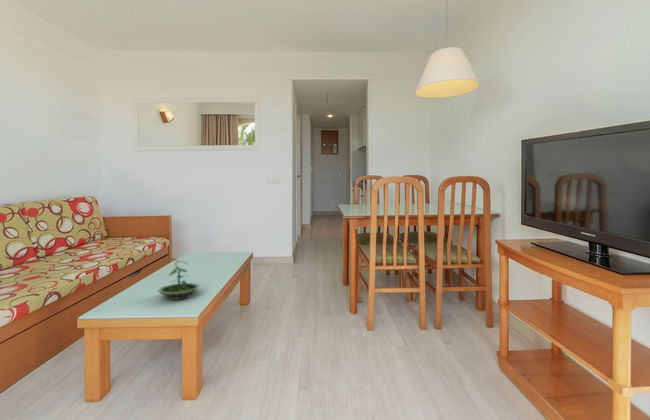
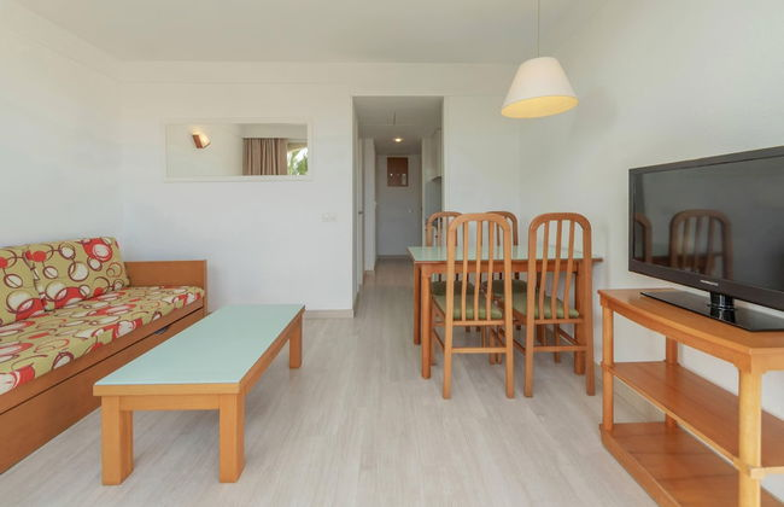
- terrarium [157,259,200,301]
